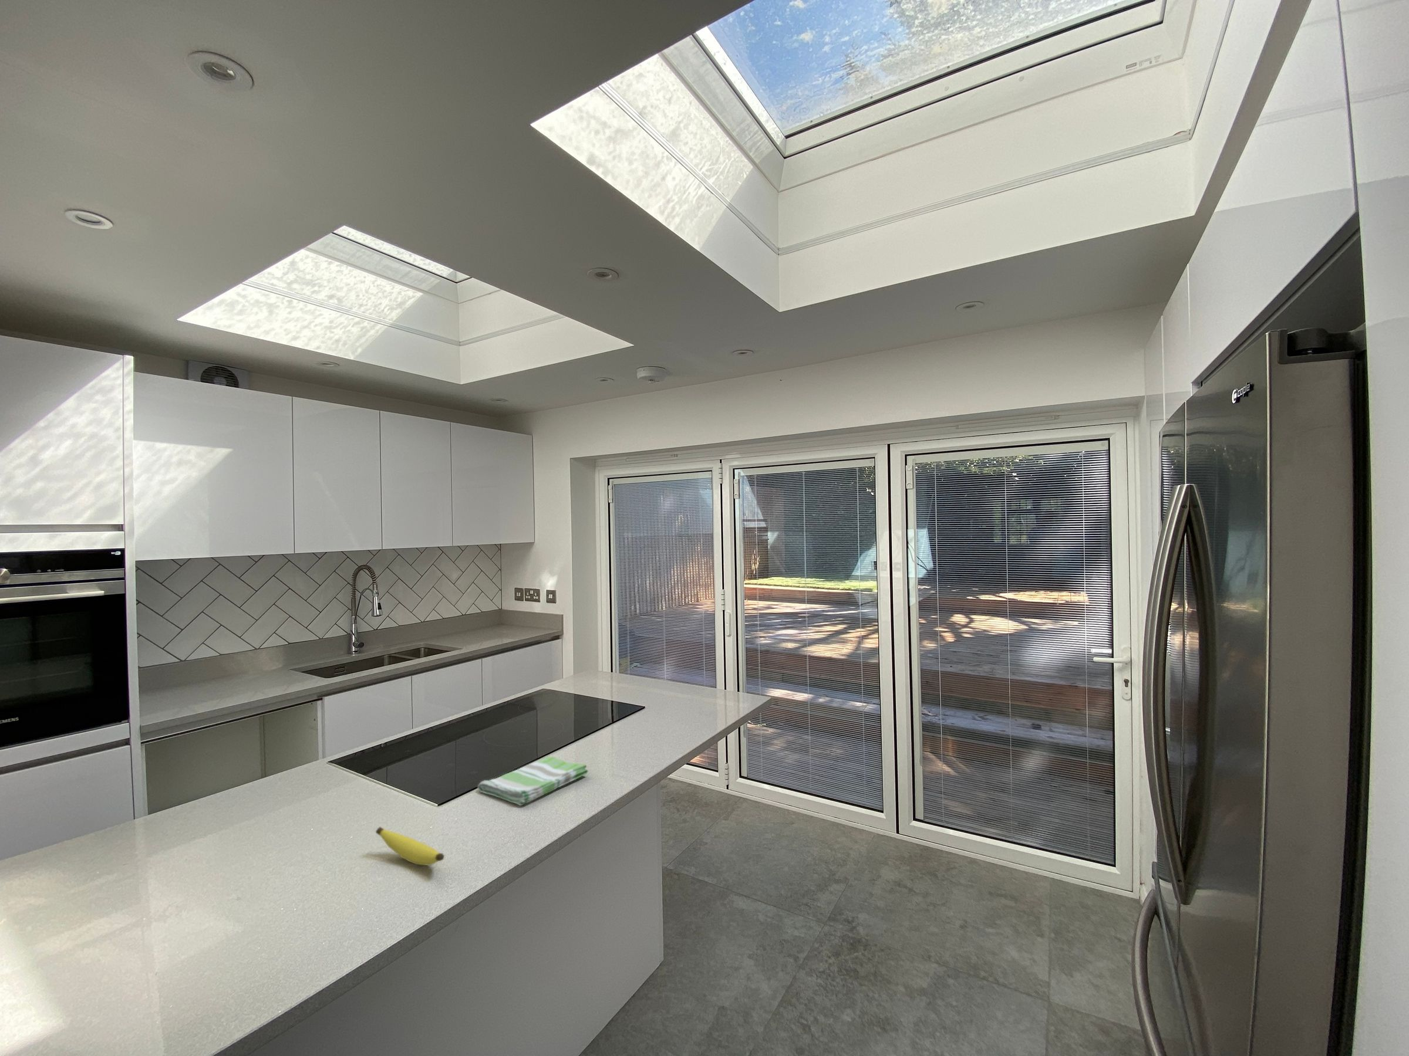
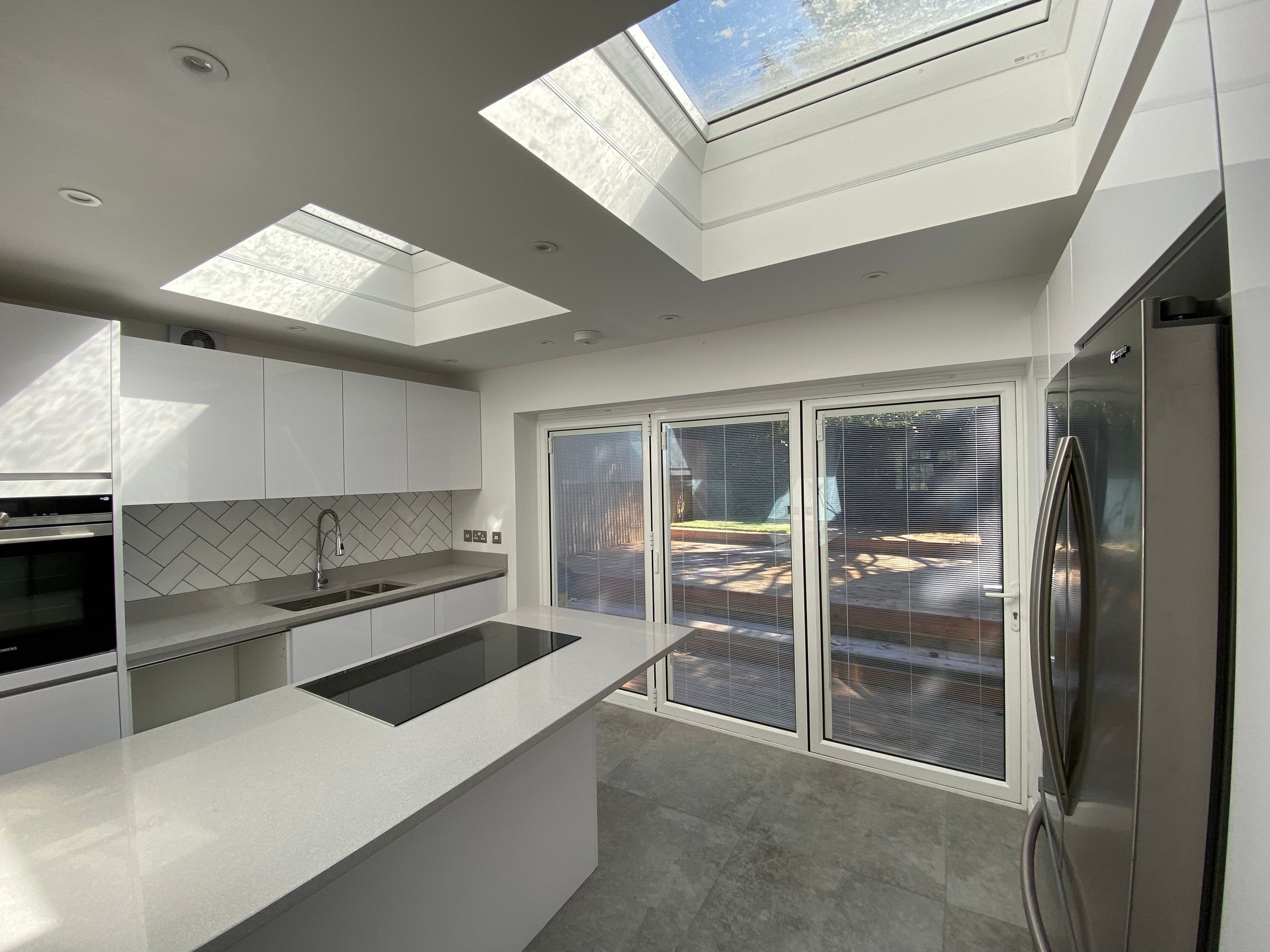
- banana [375,826,445,866]
- dish towel [477,757,588,806]
